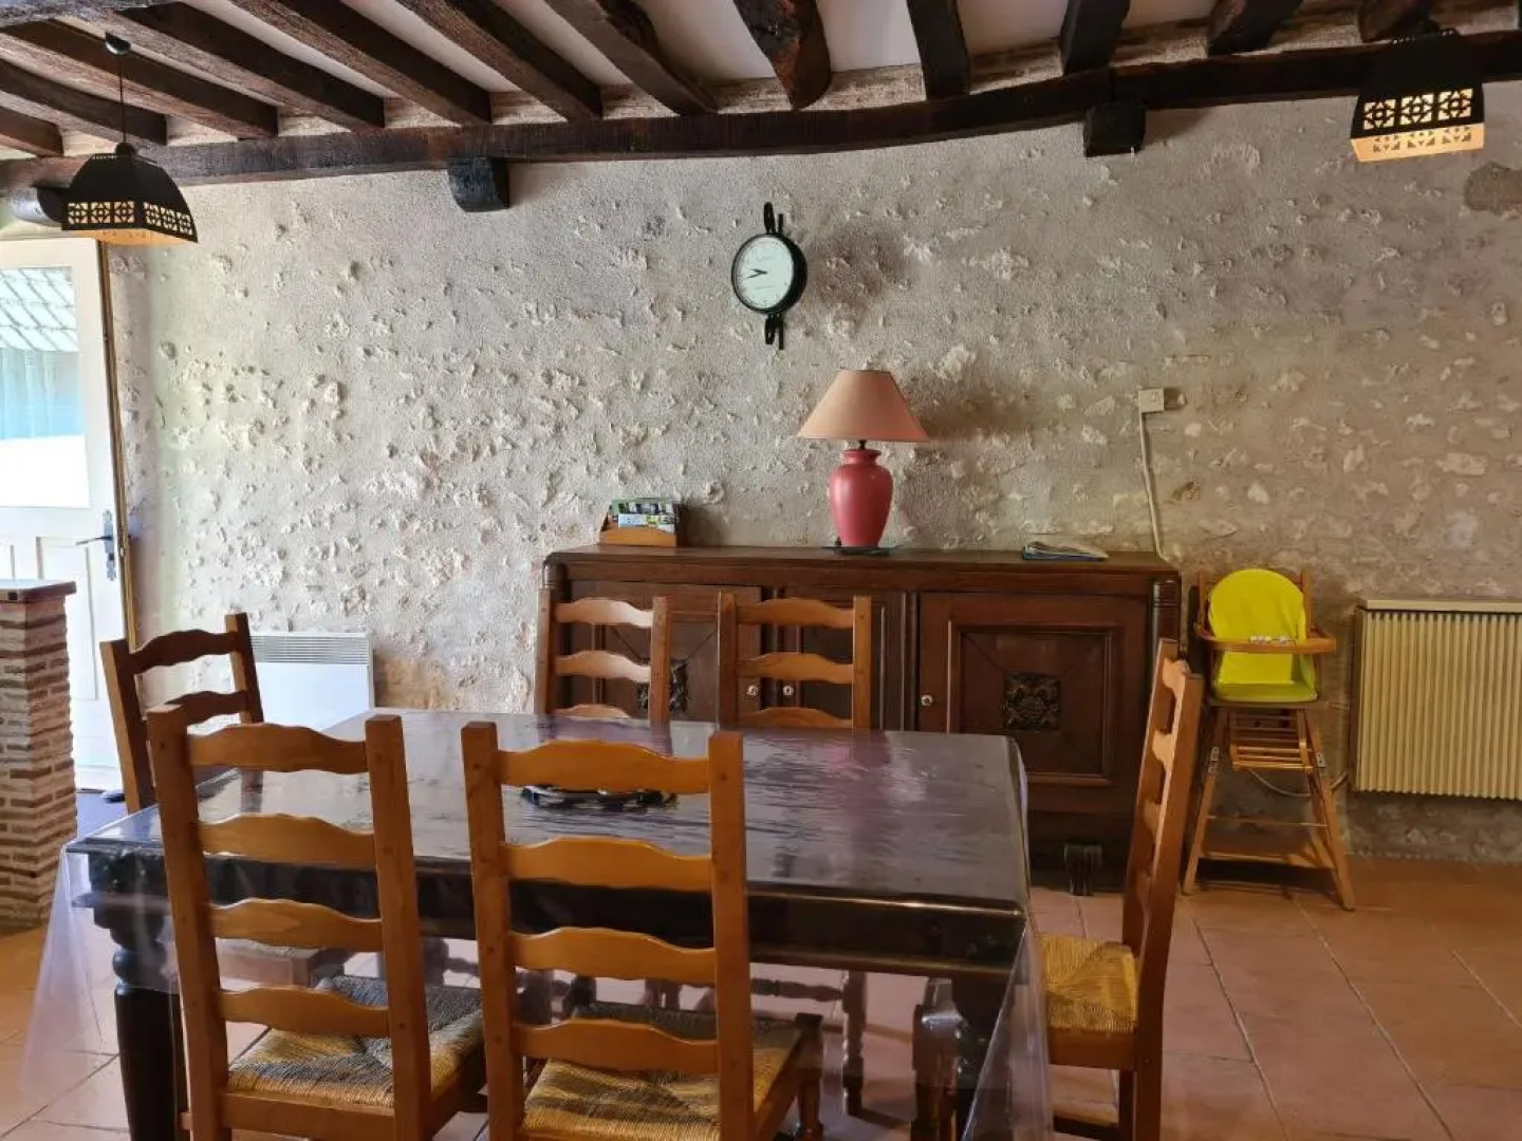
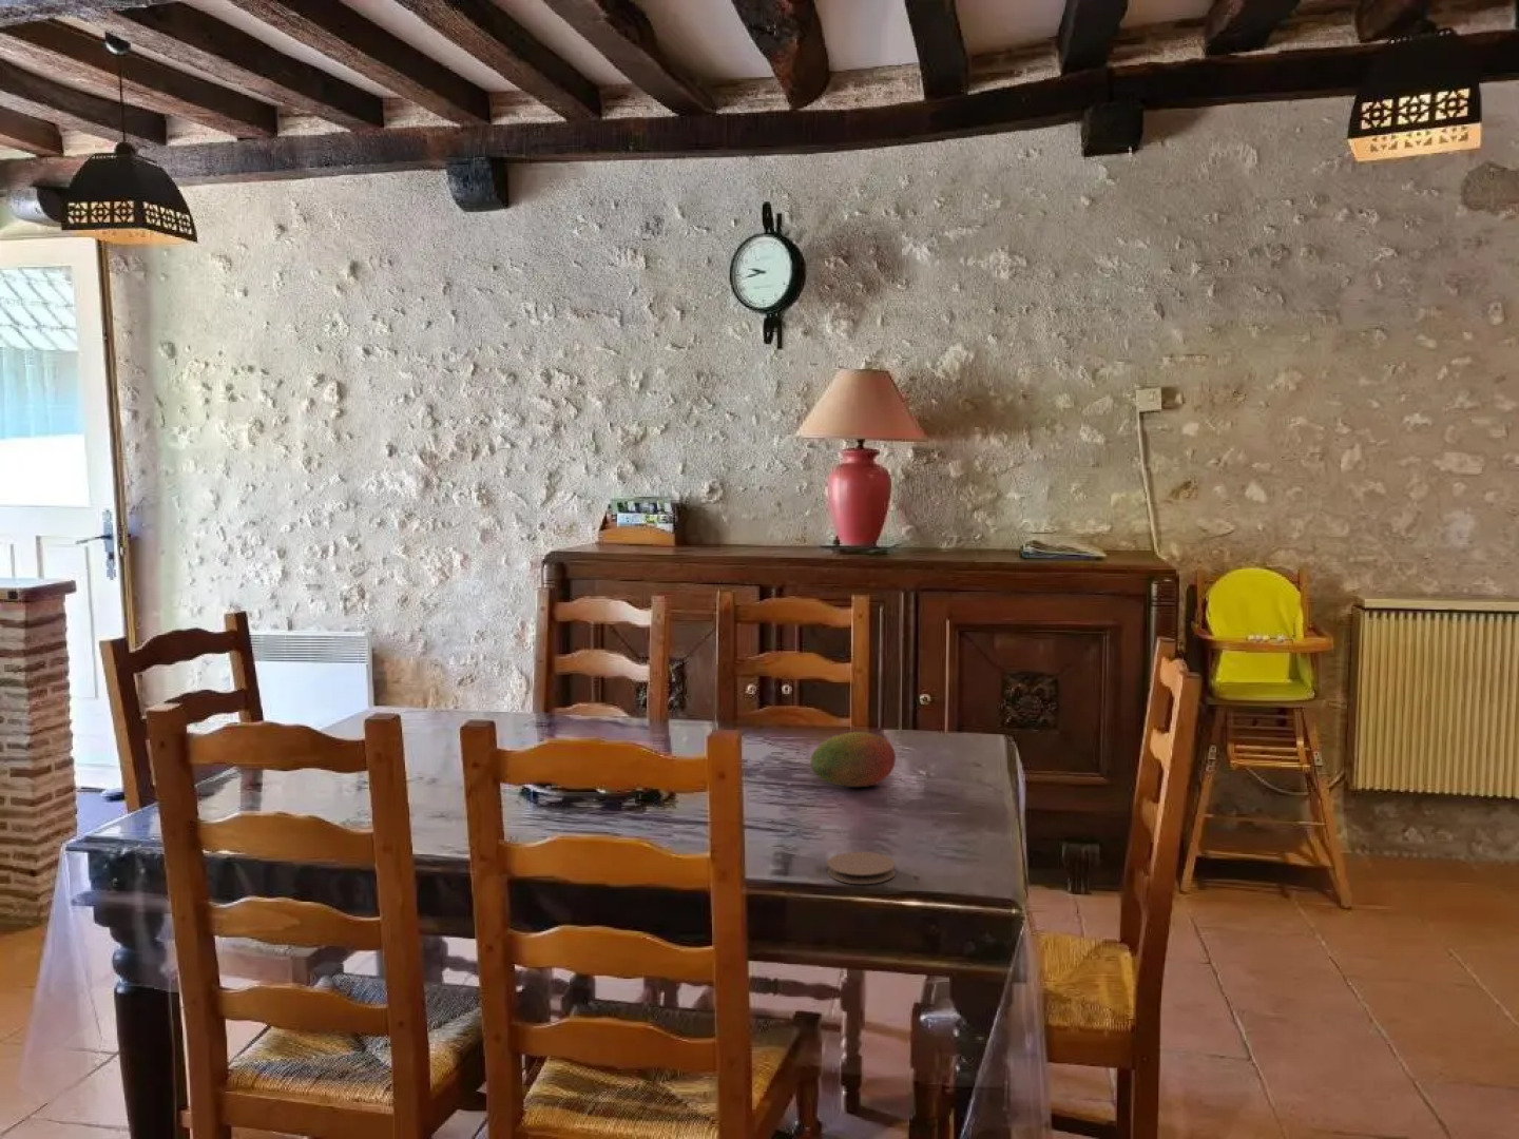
+ coaster [826,851,897,885]
+ fruit [810,731,897,787]
